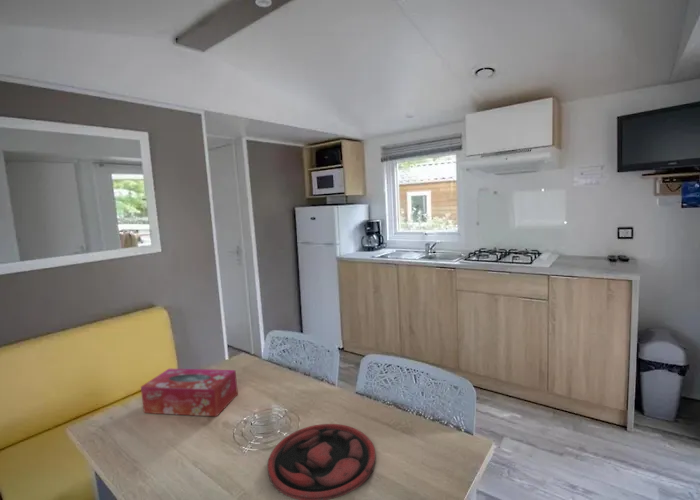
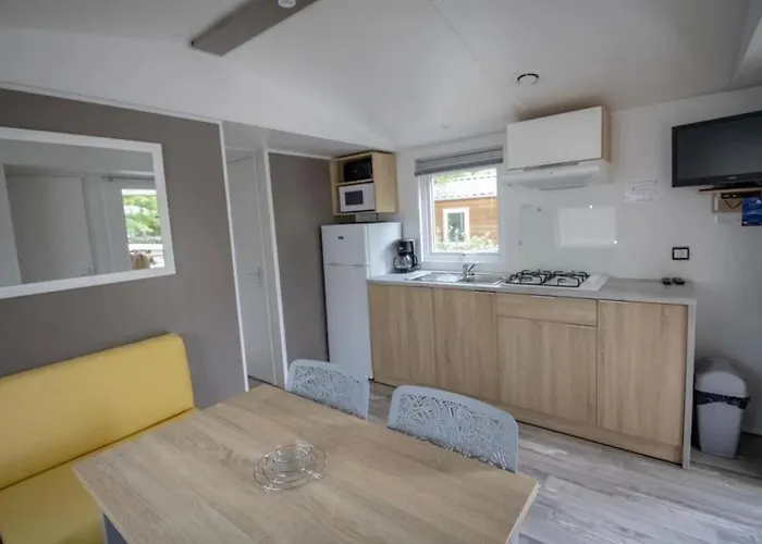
- tissue box [140,368,239,417]
- plate [267,423,377,500]
